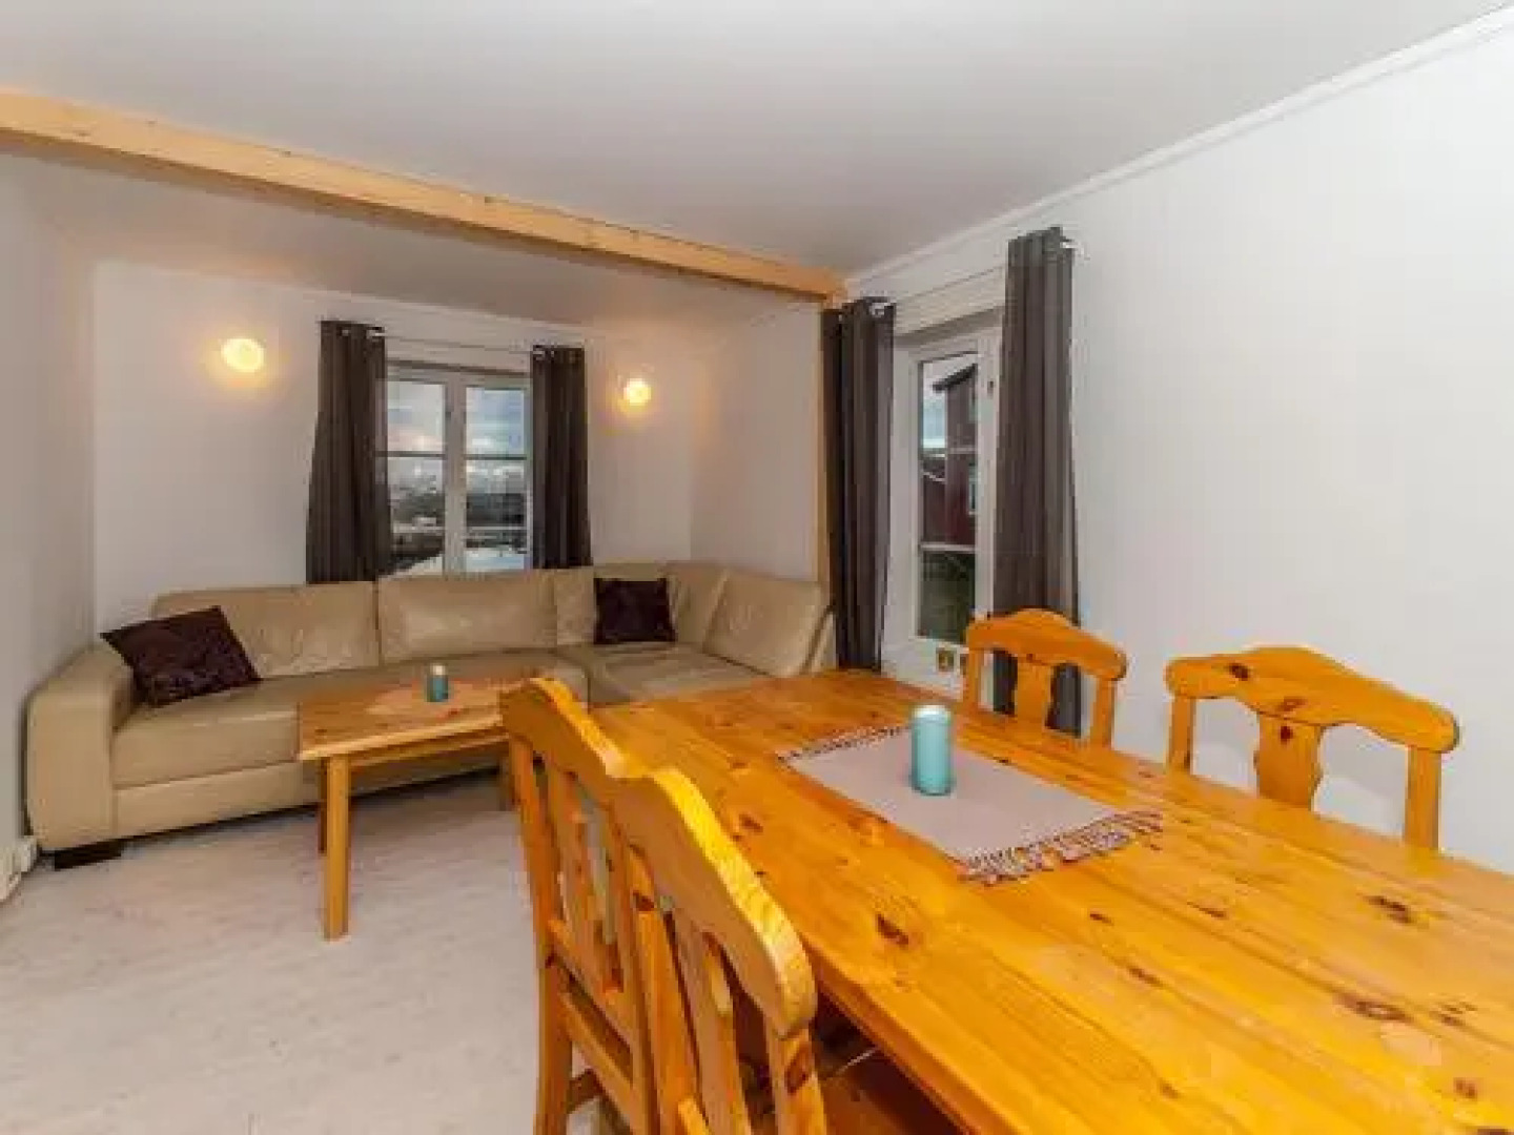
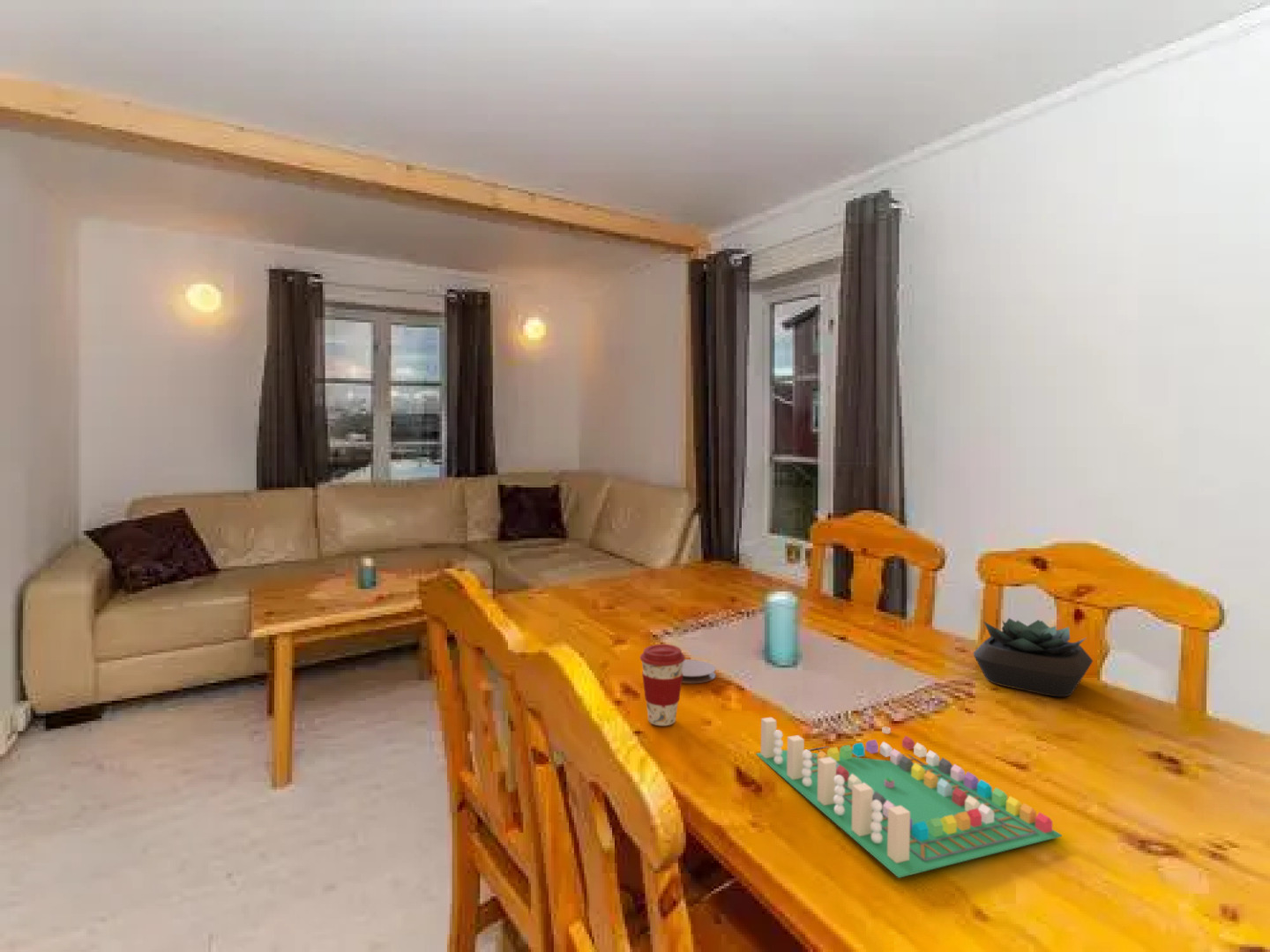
+ coffee cup [639,643,686,726]
+ succulent plant [973,617,1094,697]
+ coaster [682,658,717,684]
+ board game [755,717,1063,879]
